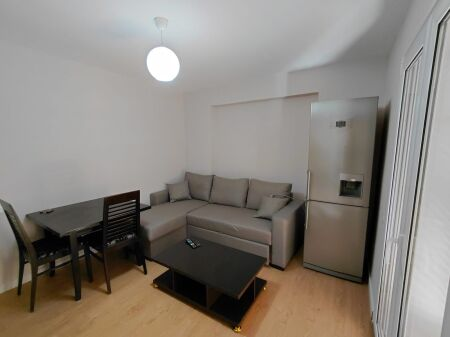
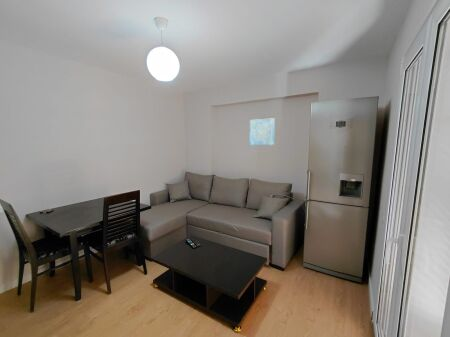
+ wall art [249,117,276,146]
